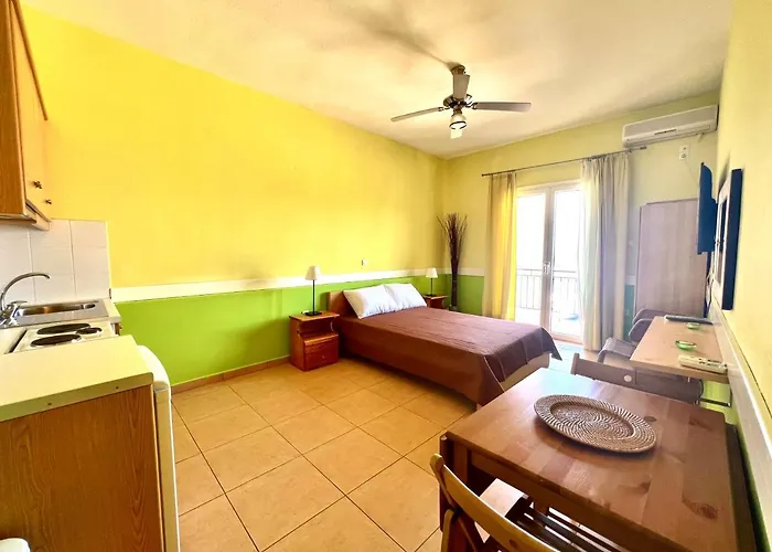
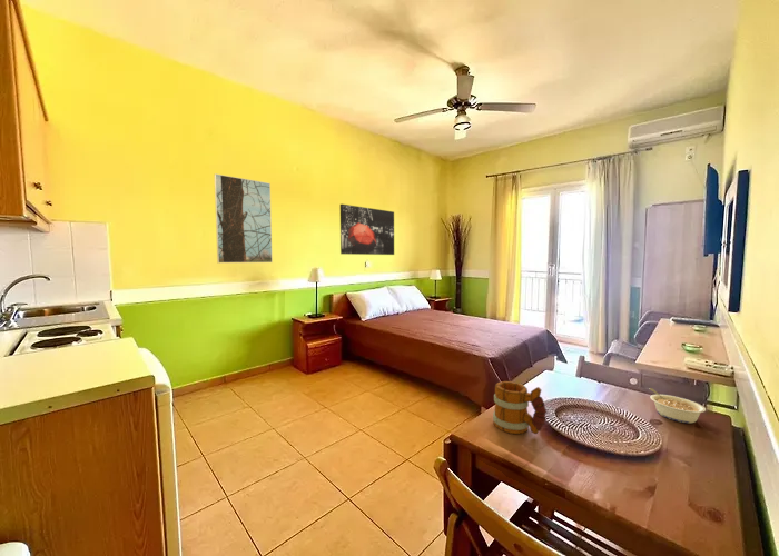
+ legume [649,387,707,424]
+ mug [492,380,548,435]
+ wall art [339,203,395,256]
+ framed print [214,172,274,264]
